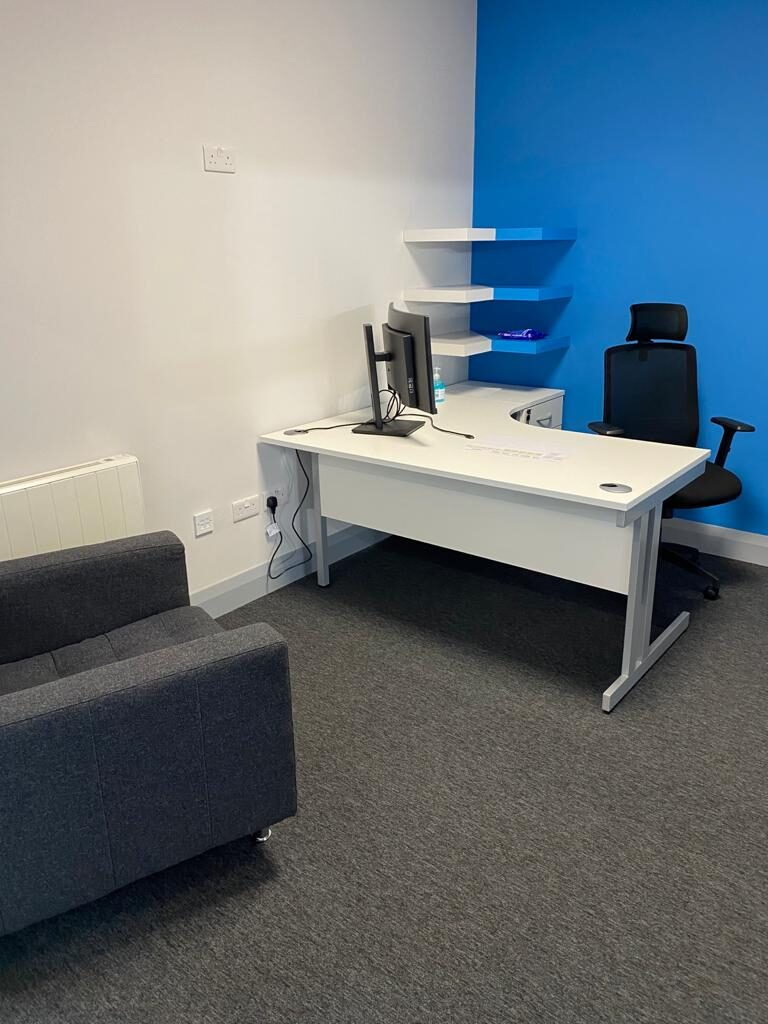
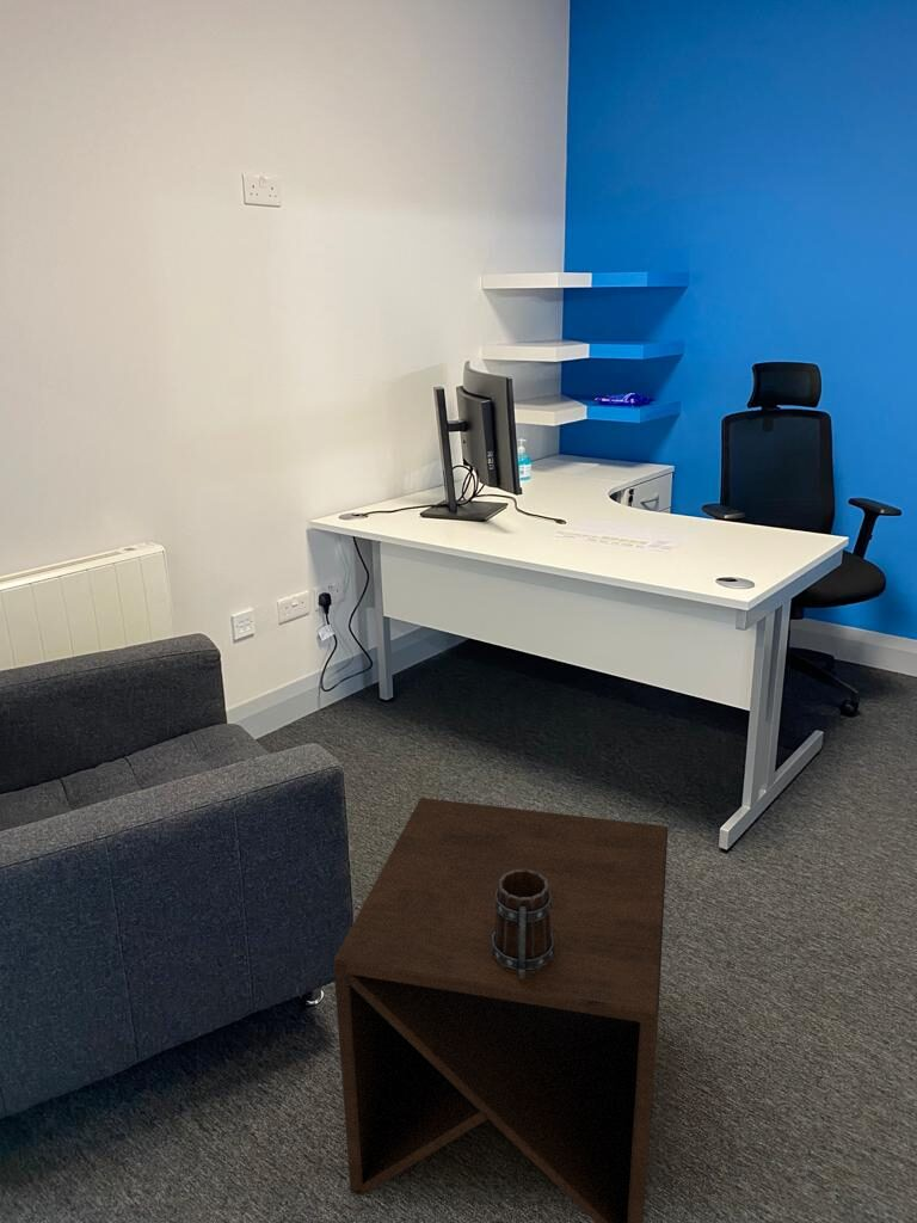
+ side table [332,797,669,1223]
+ mug [492,869,554,979]
